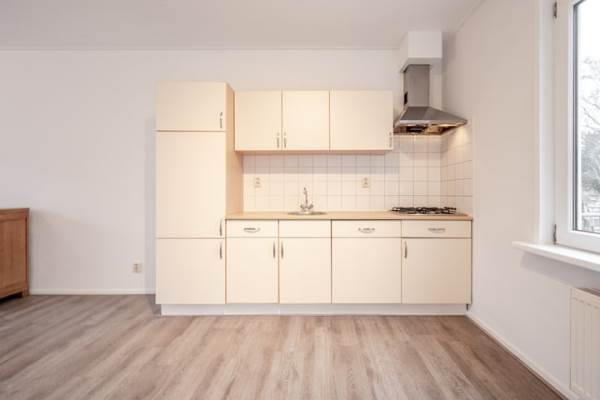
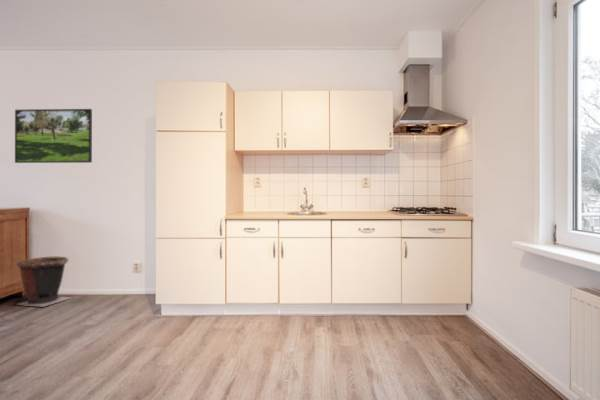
+ waste bin [16,255,74,308]
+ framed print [14,108,93,164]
